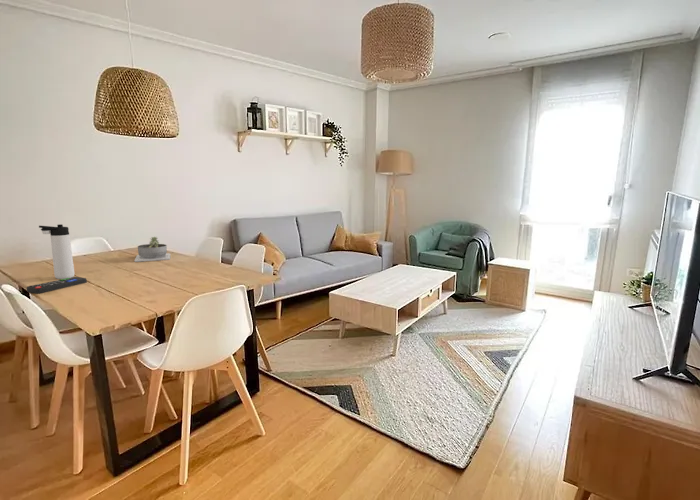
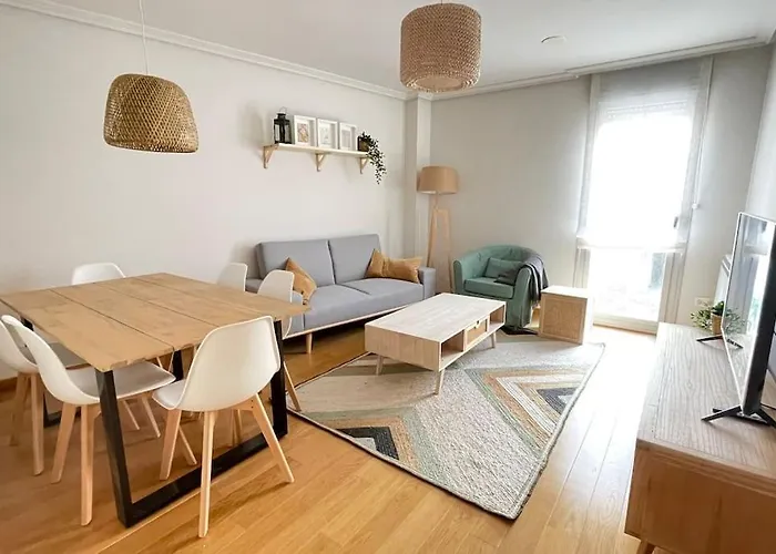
- thermos bottle [38,223,75,280]
- remote control [26,276,88,295]
- succulent planter [134,236,171,263]
